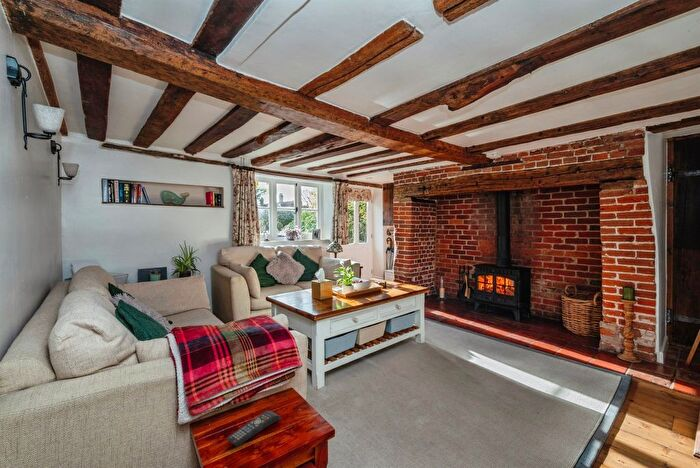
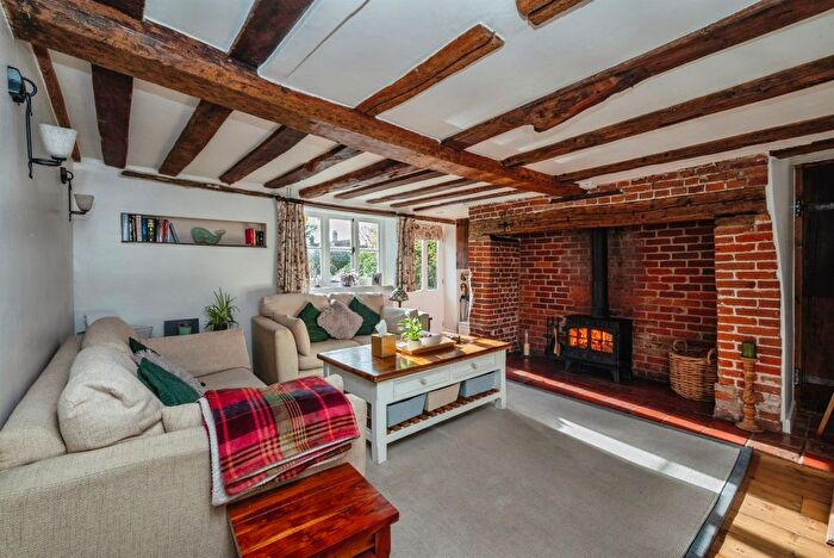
- remote control [226,410,282,448]
